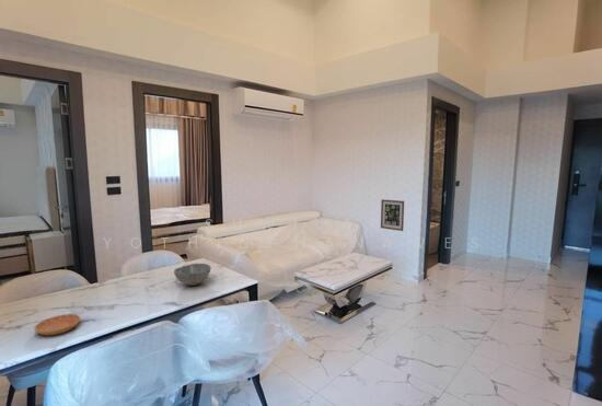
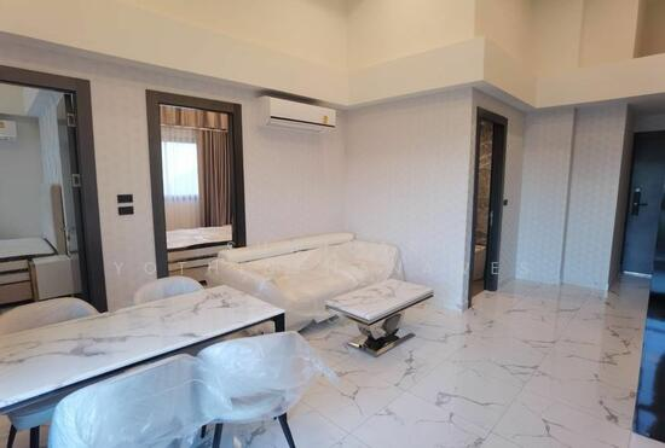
- saucer [33,313,81,336]
- bowl [173,263,211,287]
- wall art [380,198,405,232]
